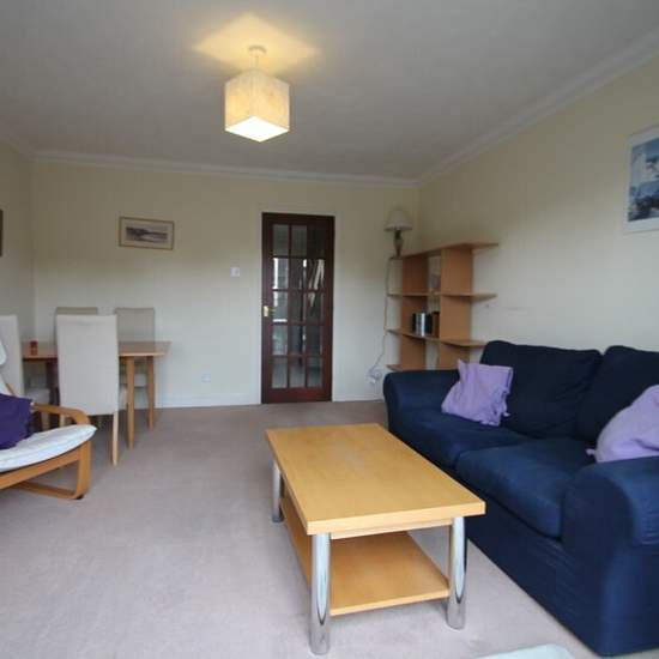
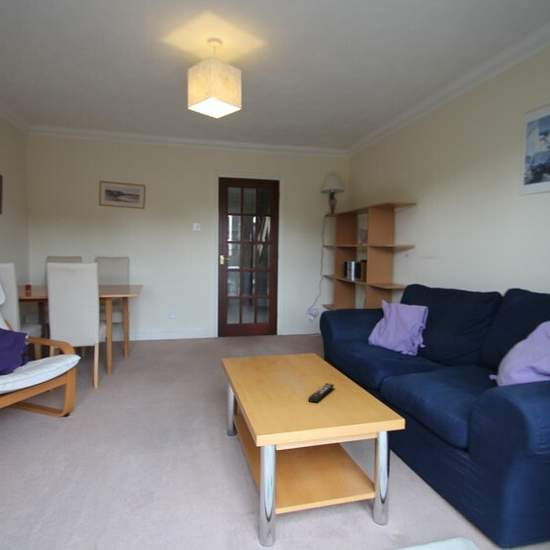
+ remote control [307,382,335,404]
